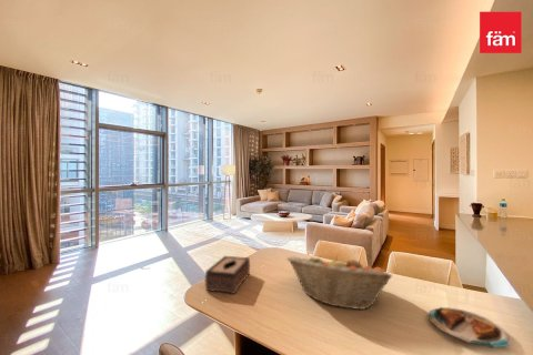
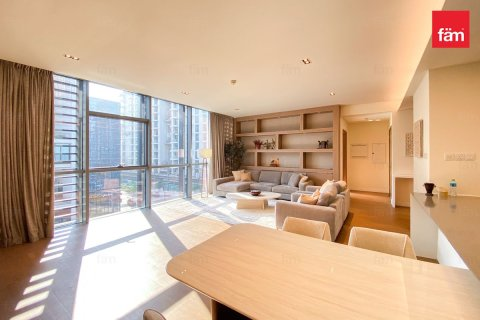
- plate [425,306,513,349]
- tissue box [204,255,251,295]
- fruit basket [286,253,393,311]
